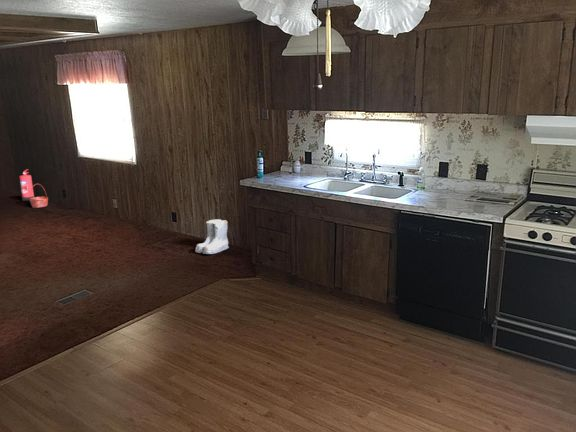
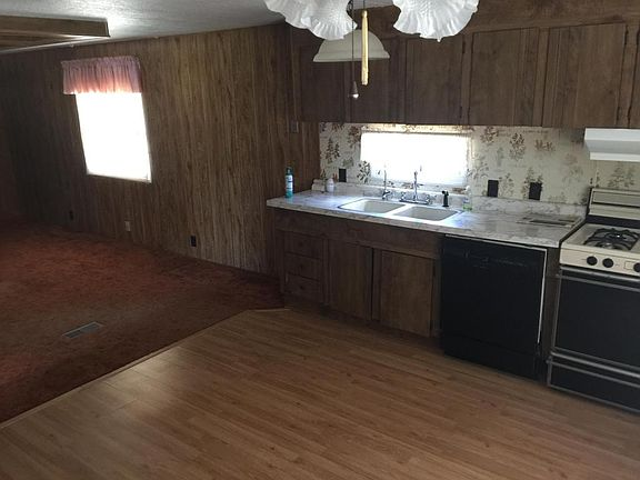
- boots [195,219,230,255]
- basket [29,183,49,209]
- fire extinguisher [18,168,36,202]
